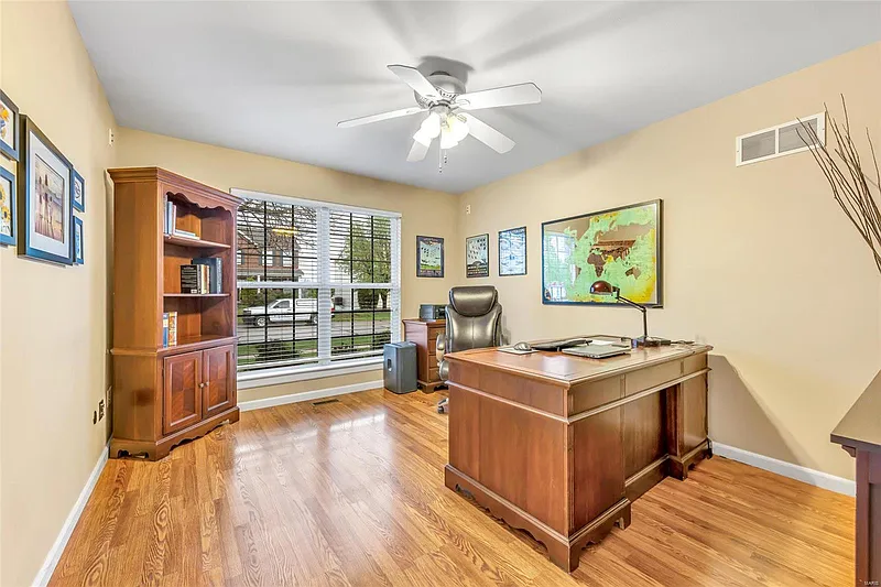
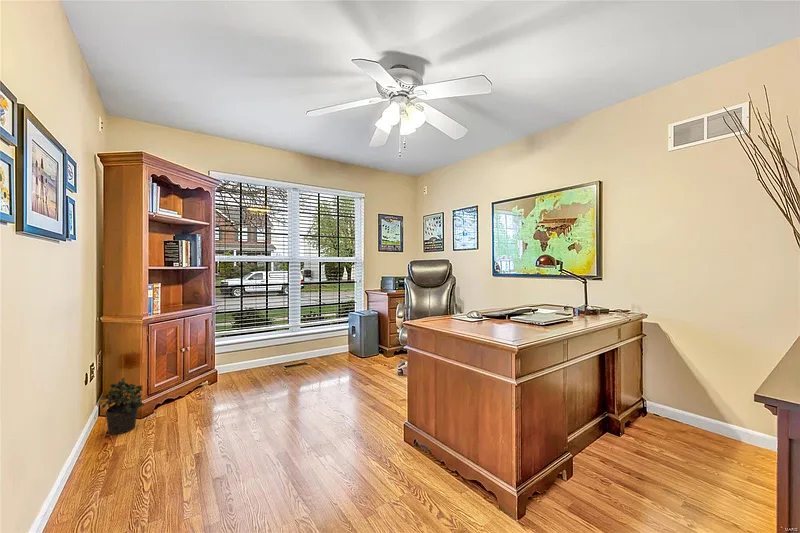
+ potted plant [100,377,145,435]
